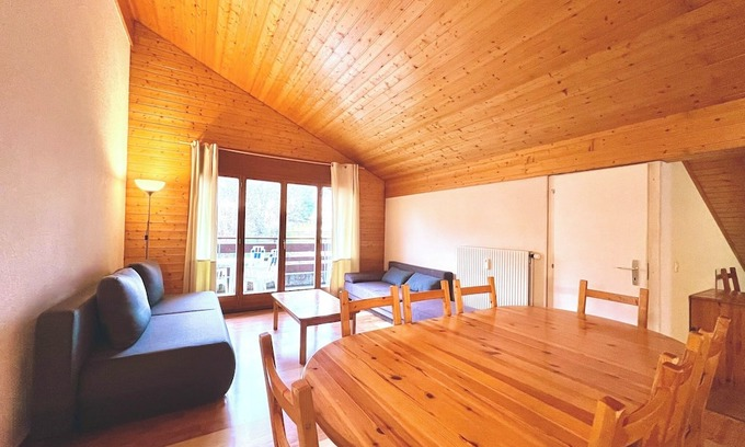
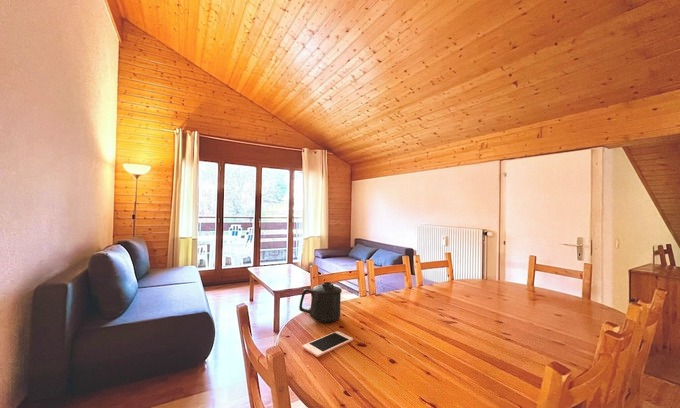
+ cell phone [301,330,354,358]
+ mug [298,281,343,324]
